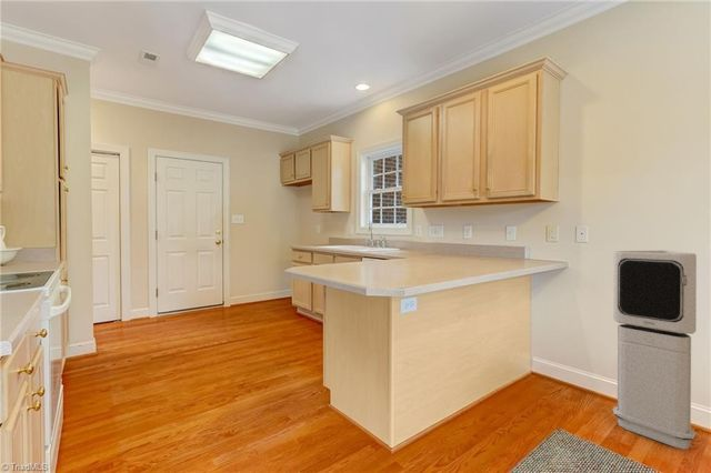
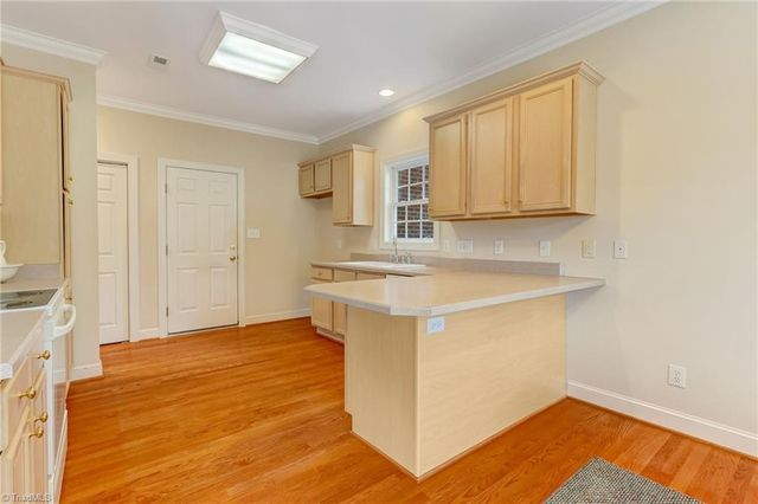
- air purifier [612,250,698,450]
